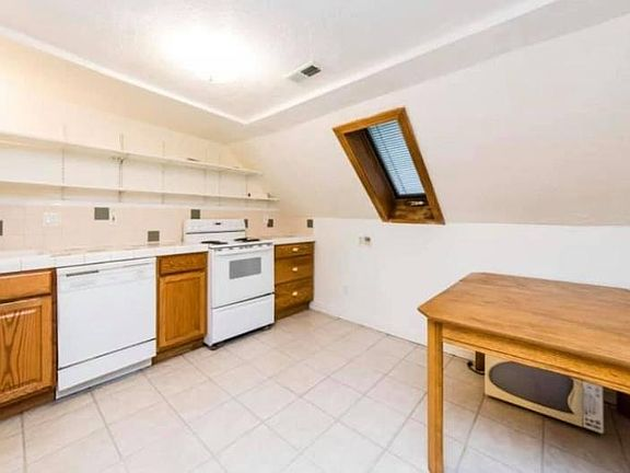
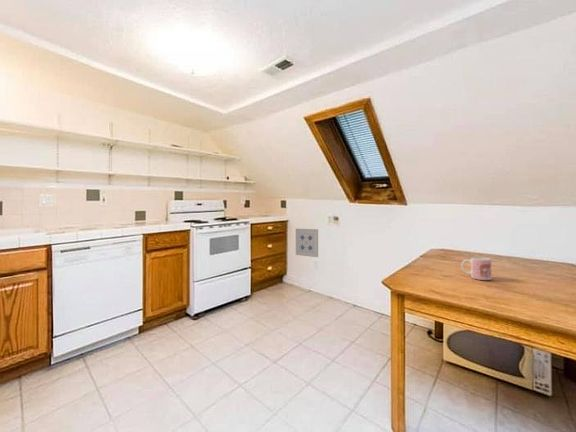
+ wall art [295,228,319,258]
+ mug [460,256,492,281]
